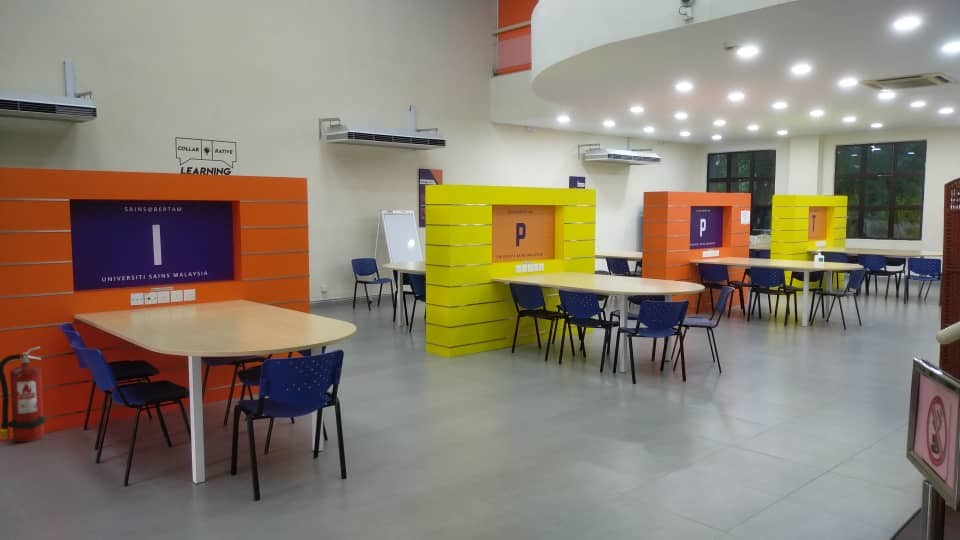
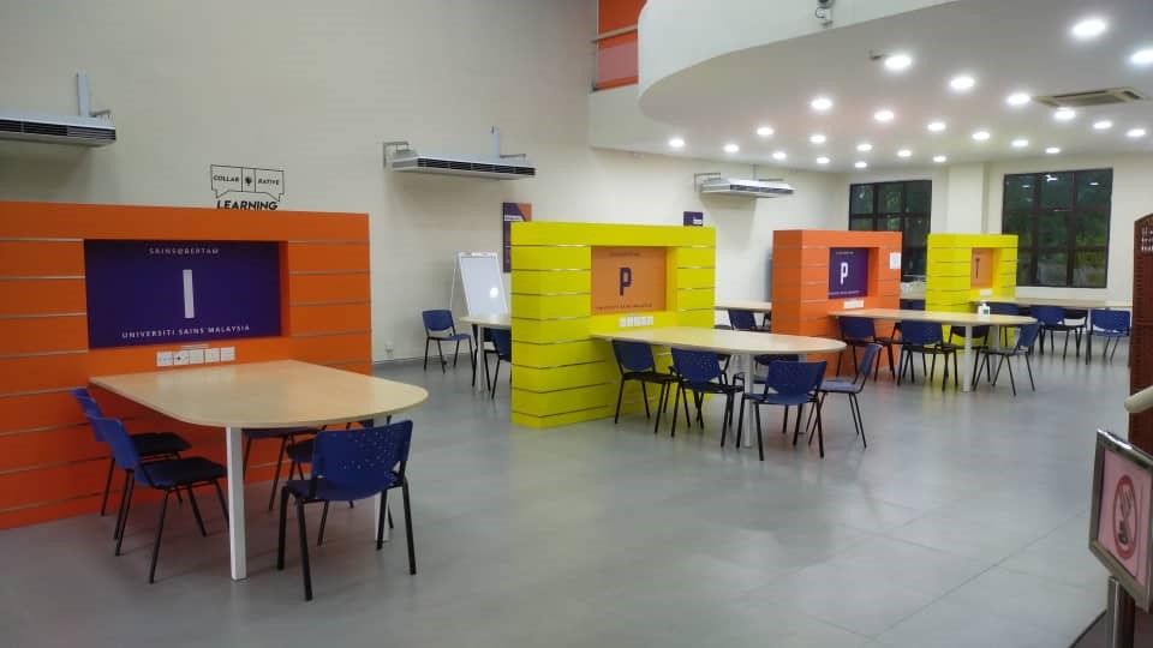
- fire extinguisher [0,345,47,443]
